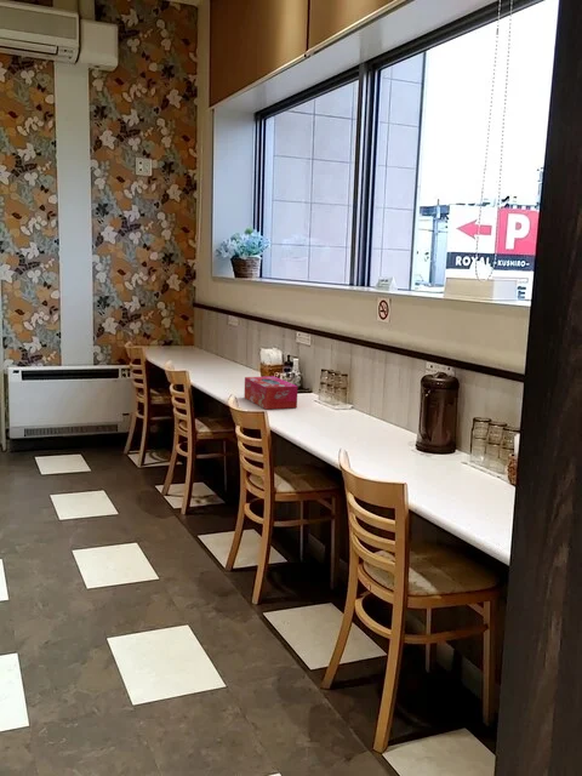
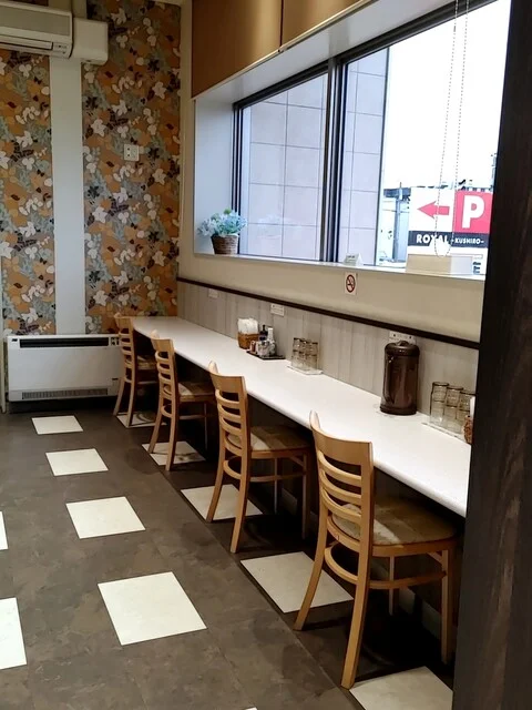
- tissue box [244,375,298,410]
